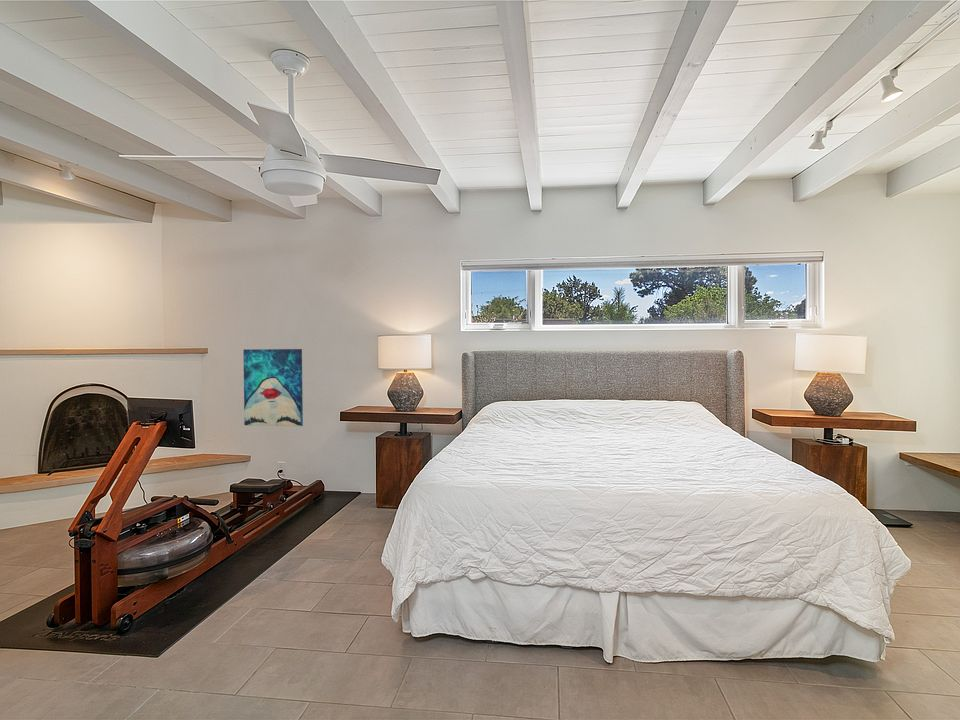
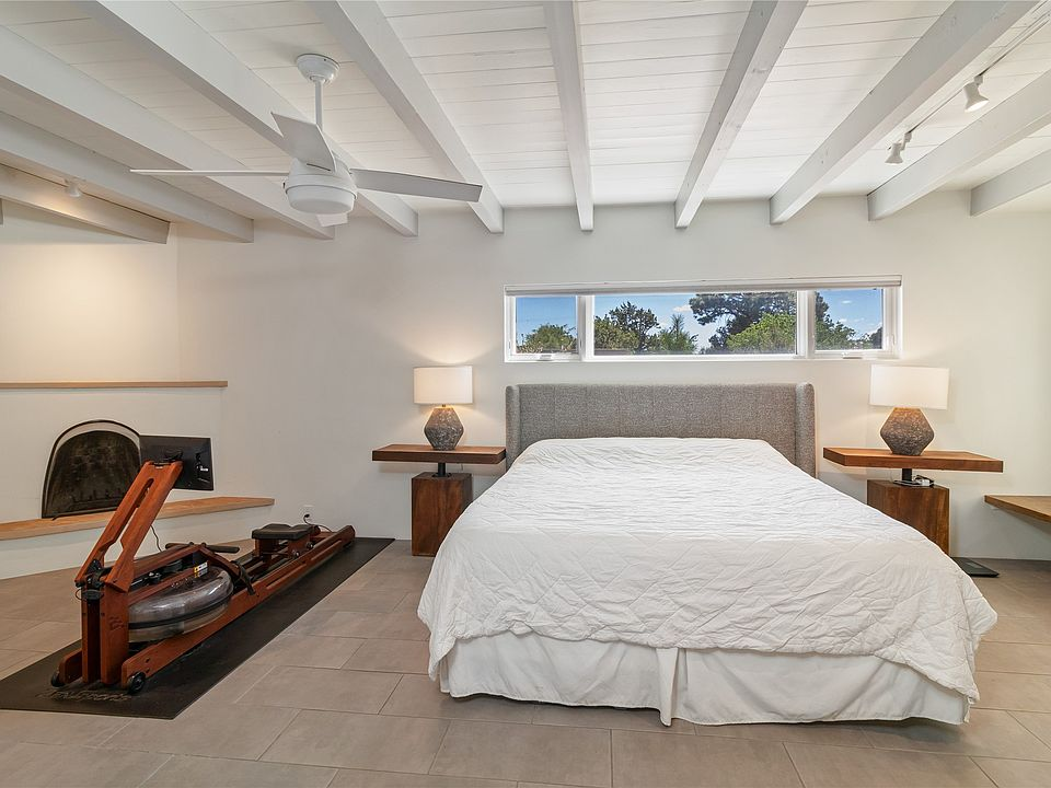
- wall art [242,348,304,427]
